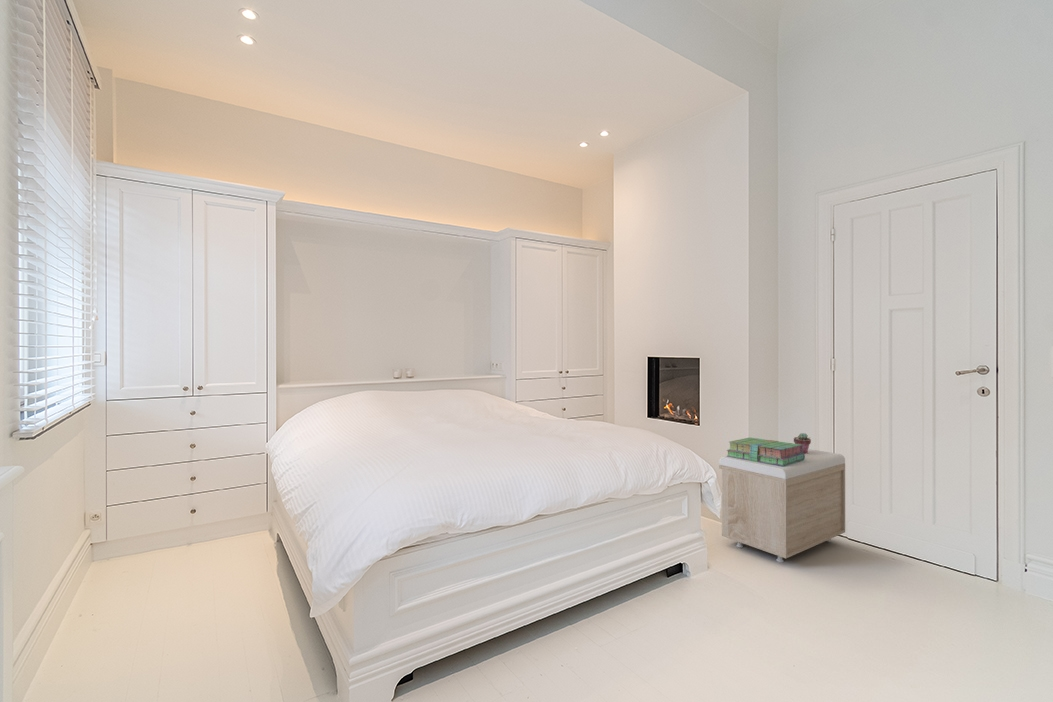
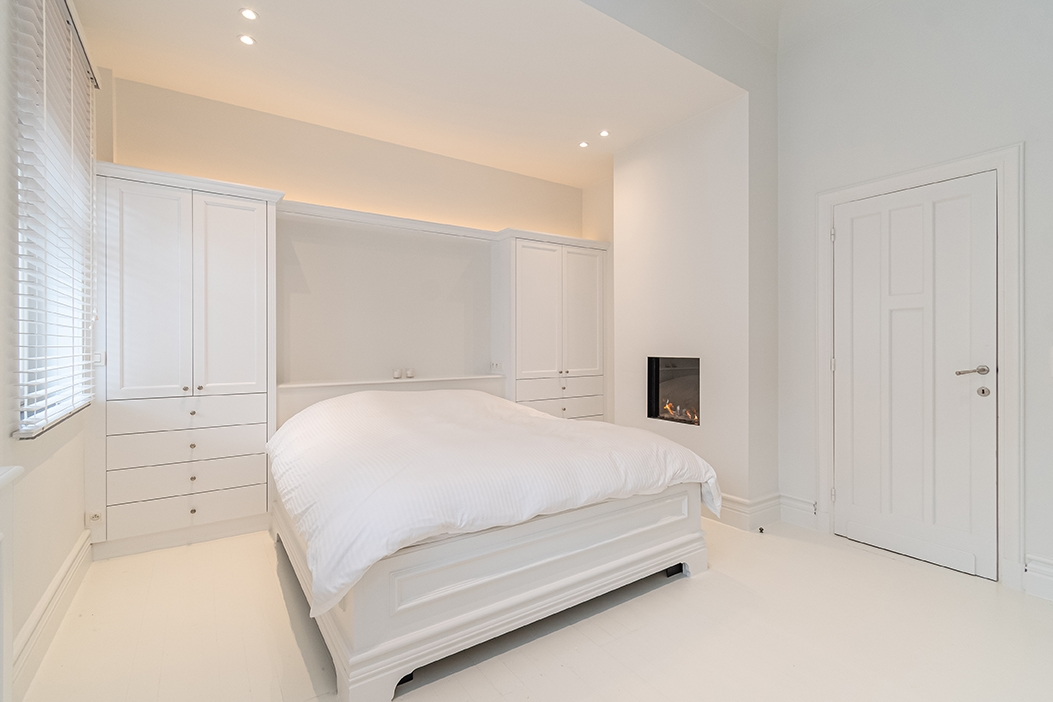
- potted succulent [793,432,812,454]
- stack of books [726,437,805,466]
- storage bench [718,448,846,563]
